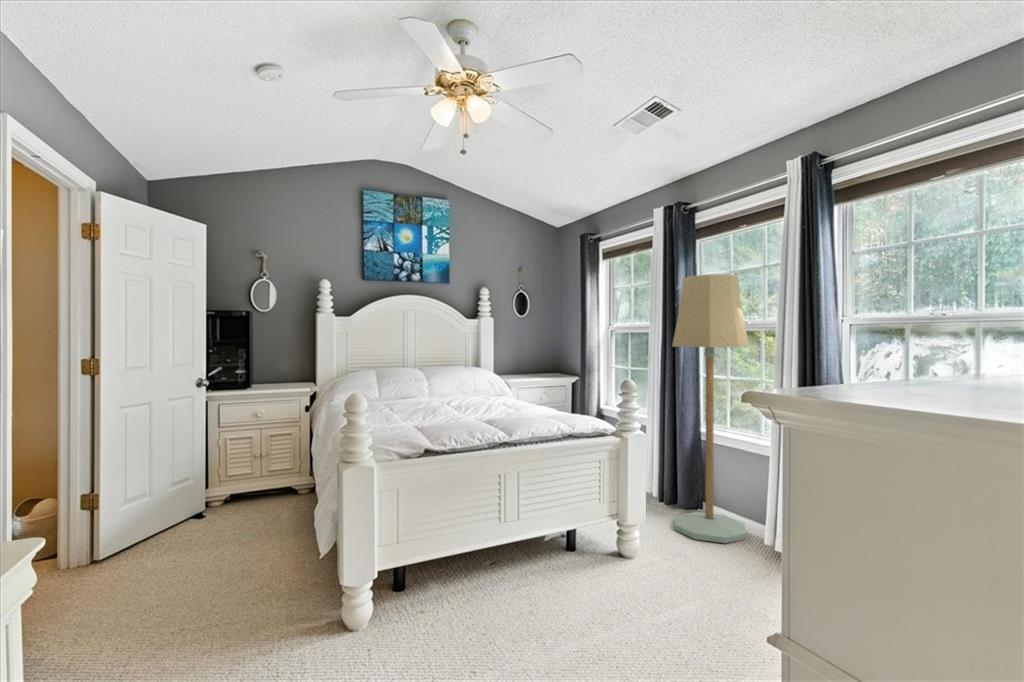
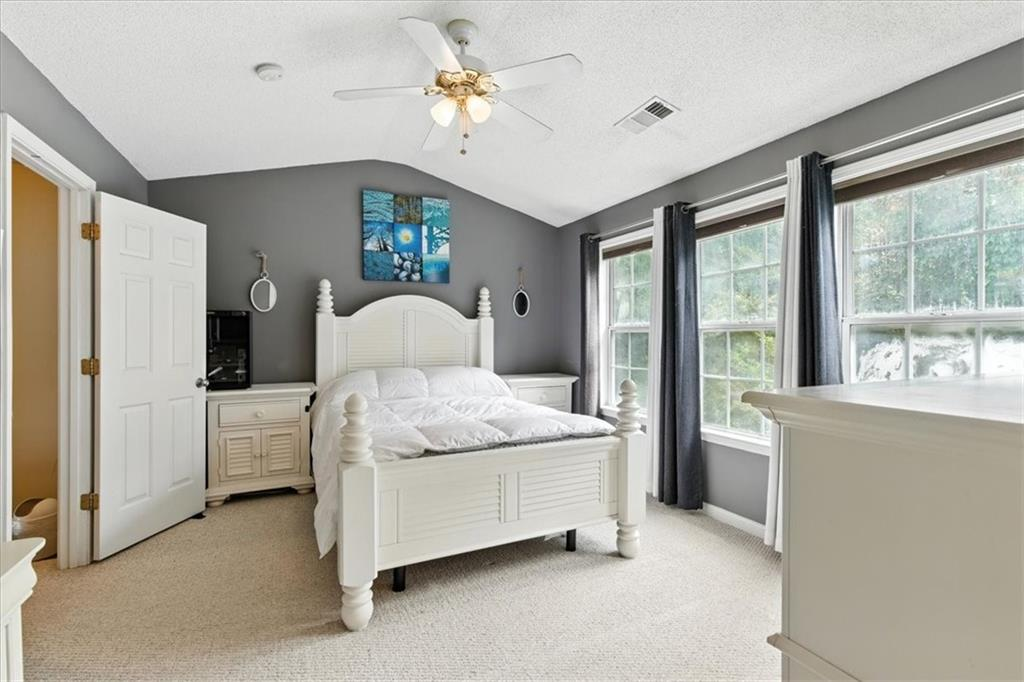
- floor lamp [671,273,750,544]
